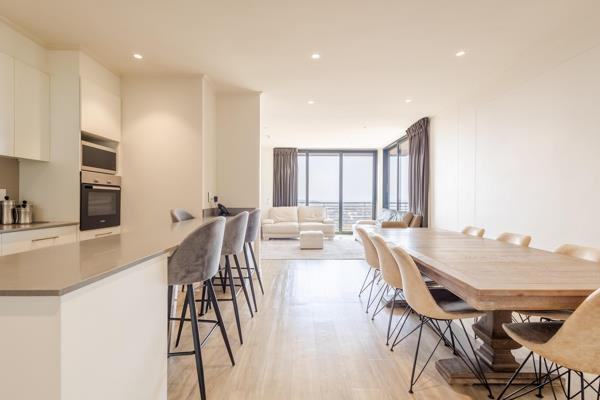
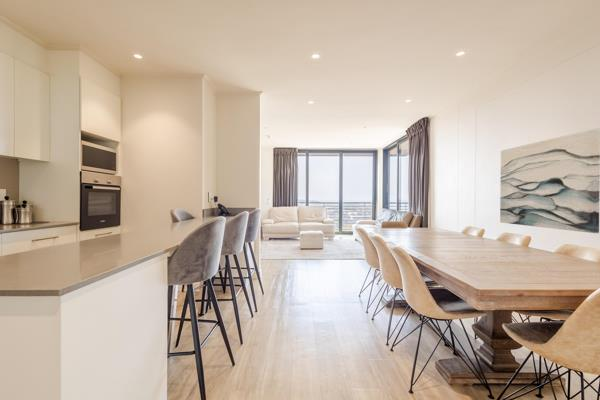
+ wall art [499,128,600,234]
